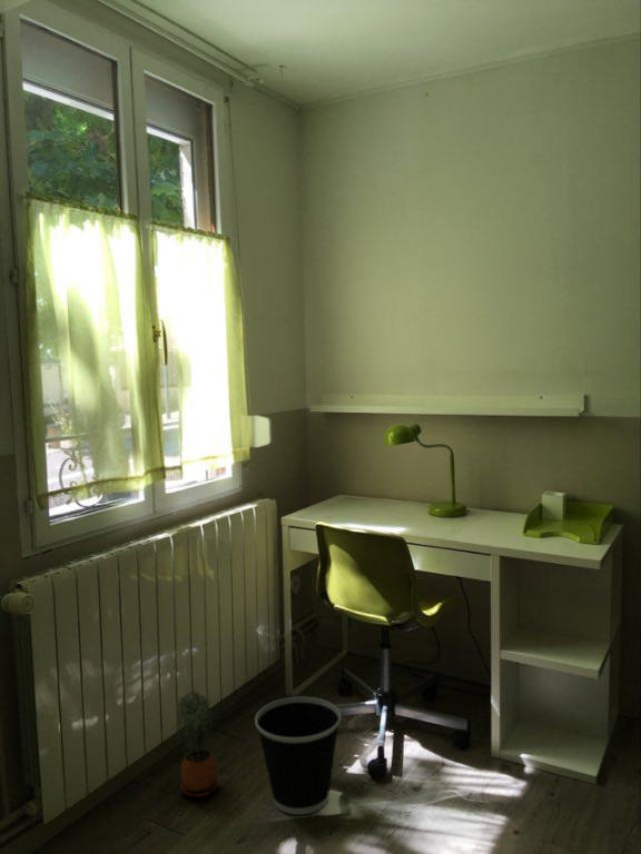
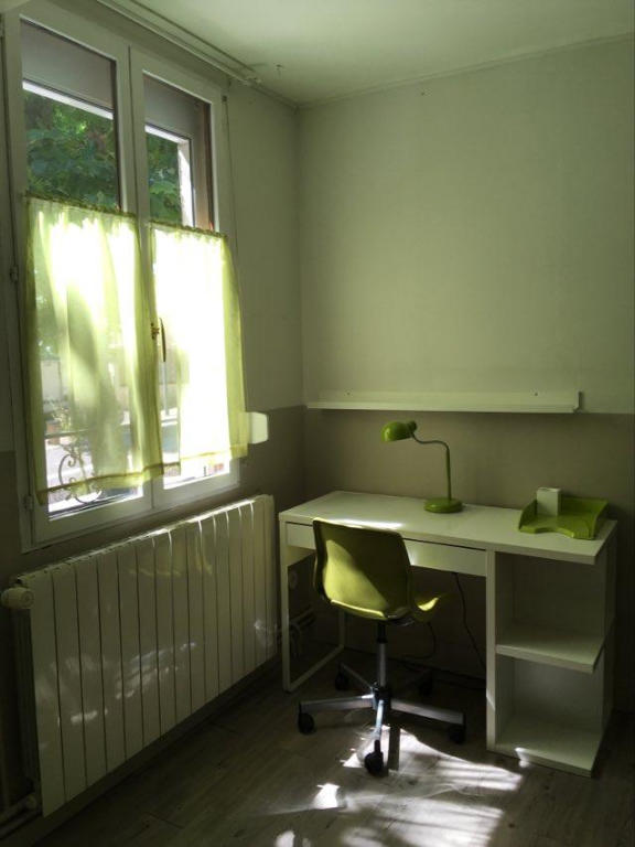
- wastebasket [254,696,342,815]
- potted plant [176,689,219,797]
